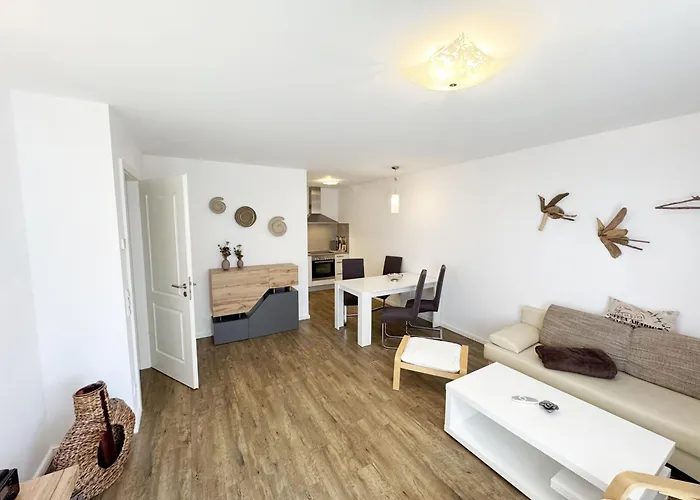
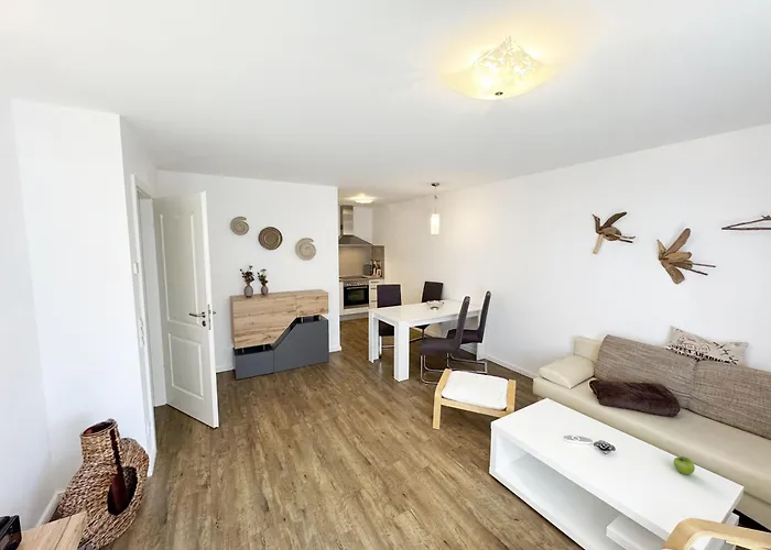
+ fruit [673,455,696,475]
